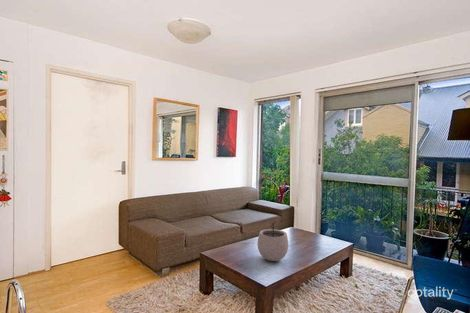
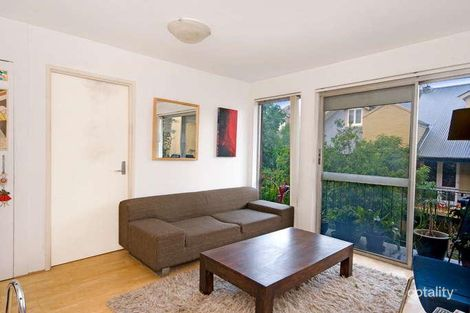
- plant pot [256,220,289,262]
